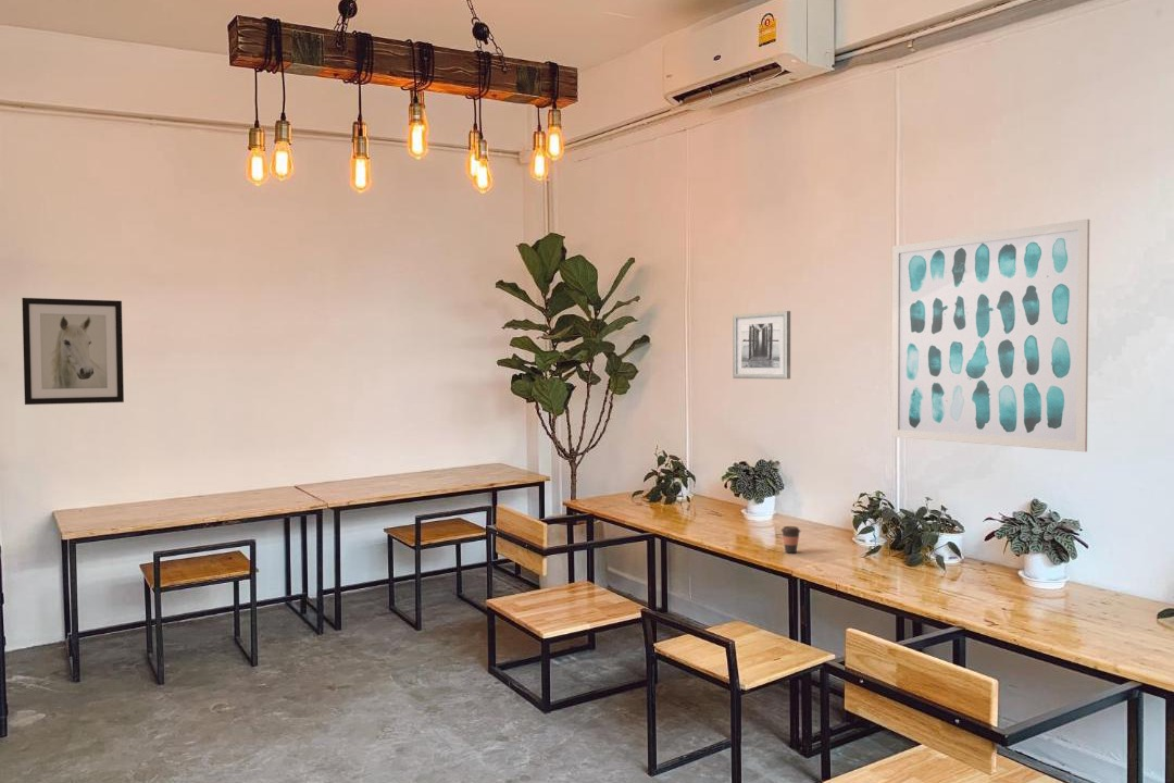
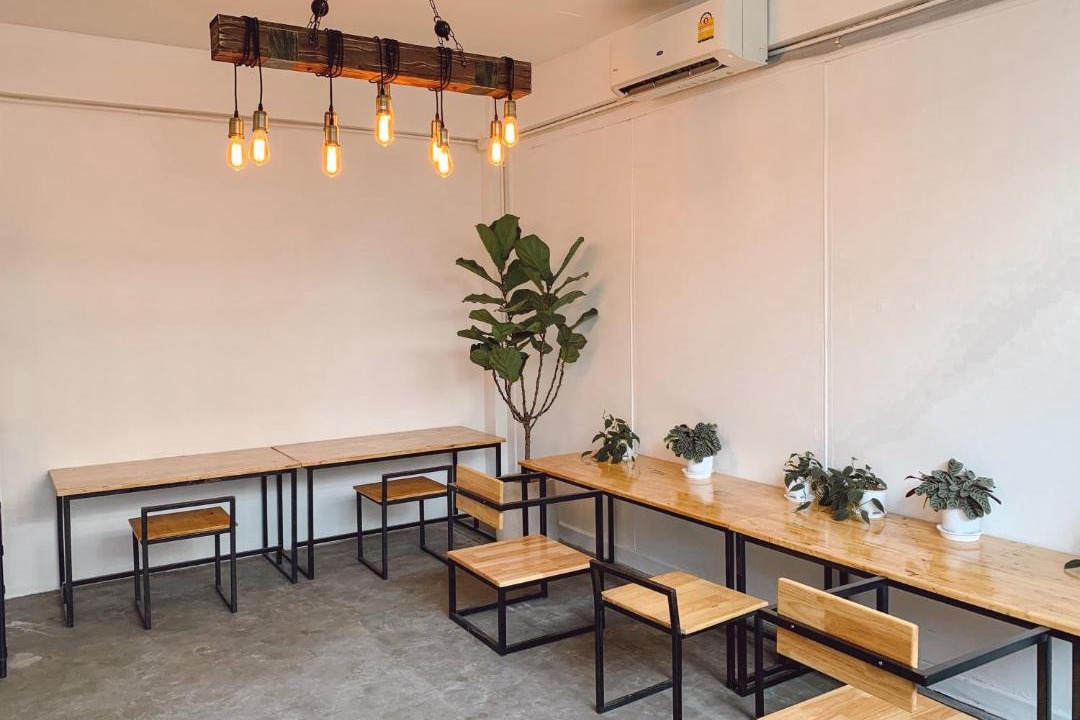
- wall art [21,297,125,406]
- wall art [732,310,791,381]
- wall art [890,217,1090,452]
- coffee cup [780,525,801,554]
